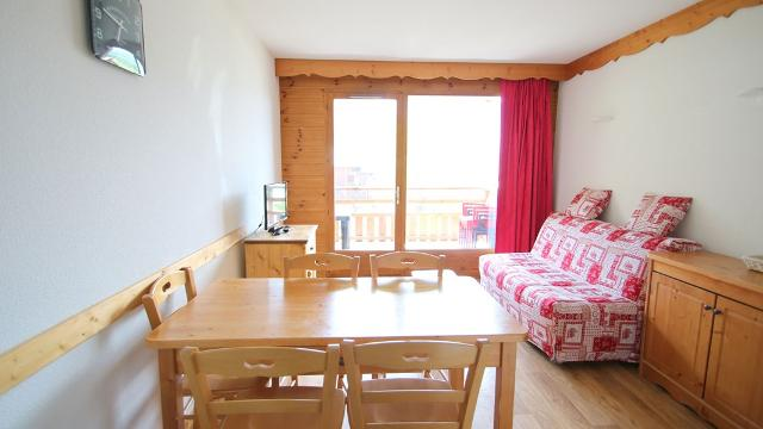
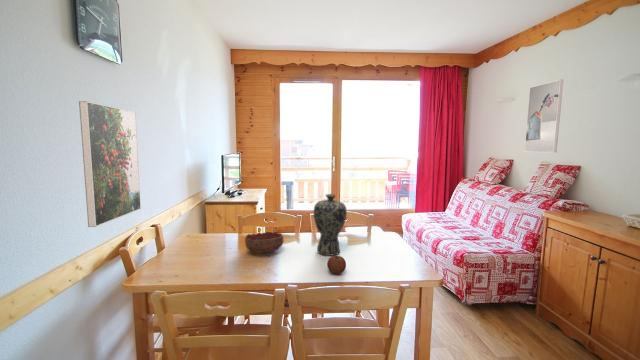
+ apple [326,255,347,275]
+ vase [313,193,348,257]
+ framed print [78,100,142,228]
+ decorative bowl [244,231,284,254]
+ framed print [524,79,564,153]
